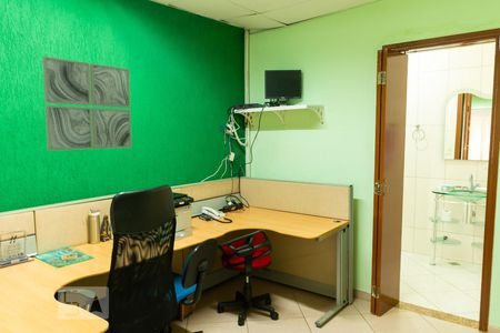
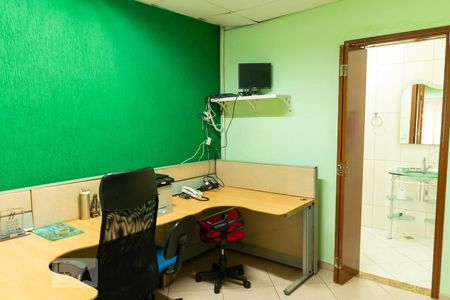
- wall art [41,56,132,151]
